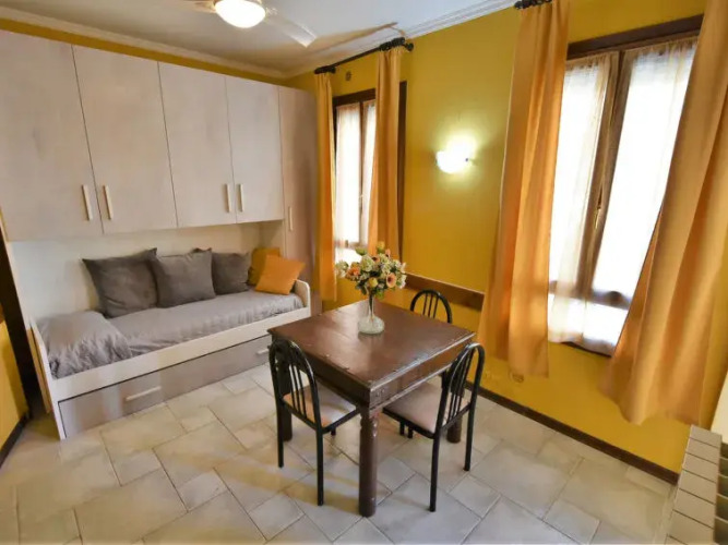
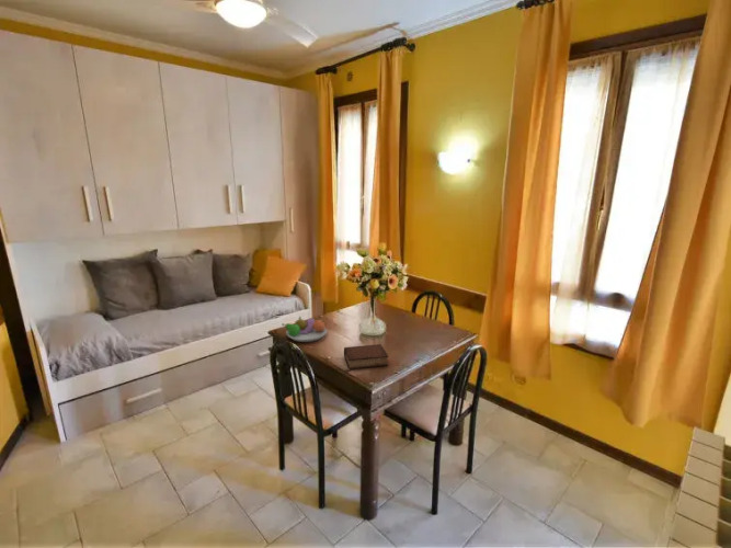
+ fruit bowl [281,316,328,343]
+ book [343,343,389,370]
